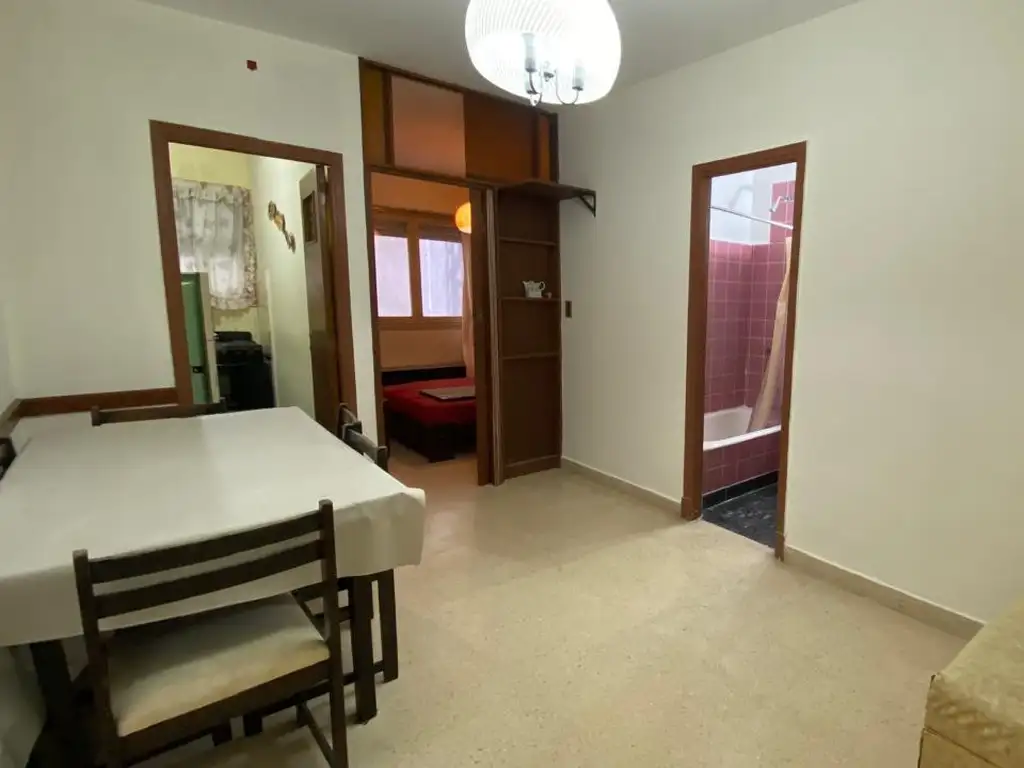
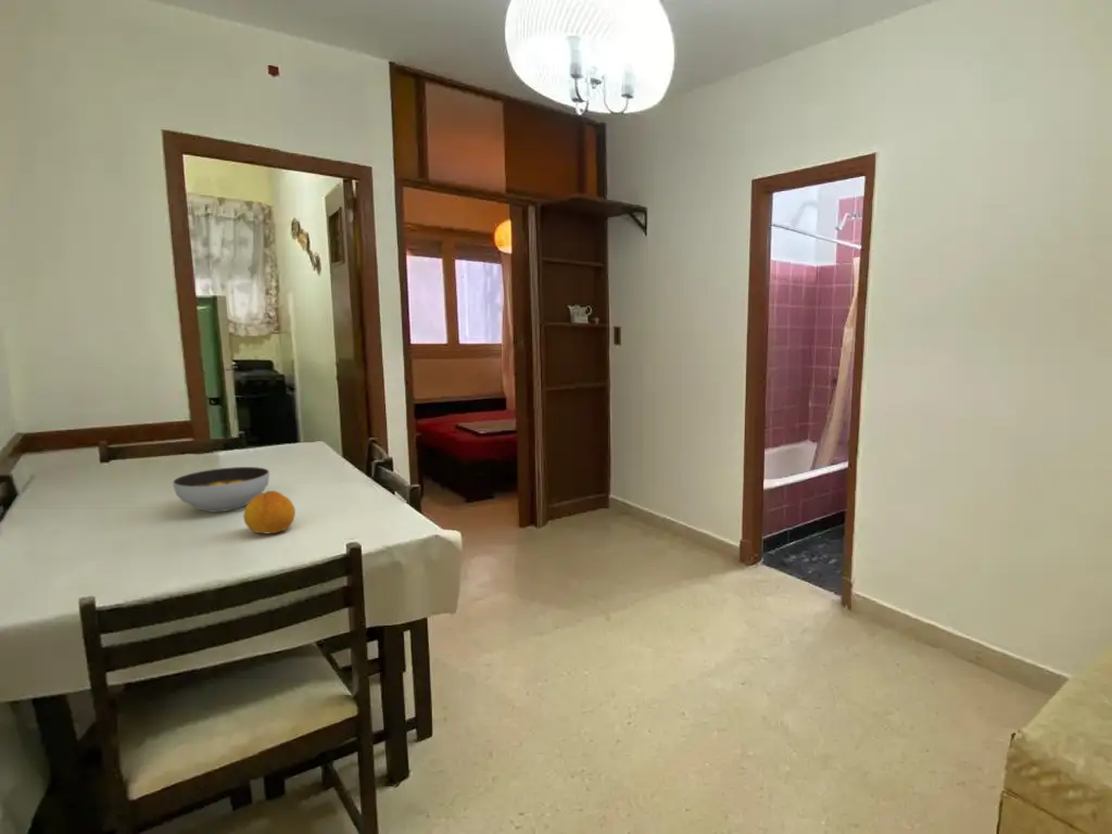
+ soup bowl [172,466,270,513]
+ fruit [242,490,296,534]
